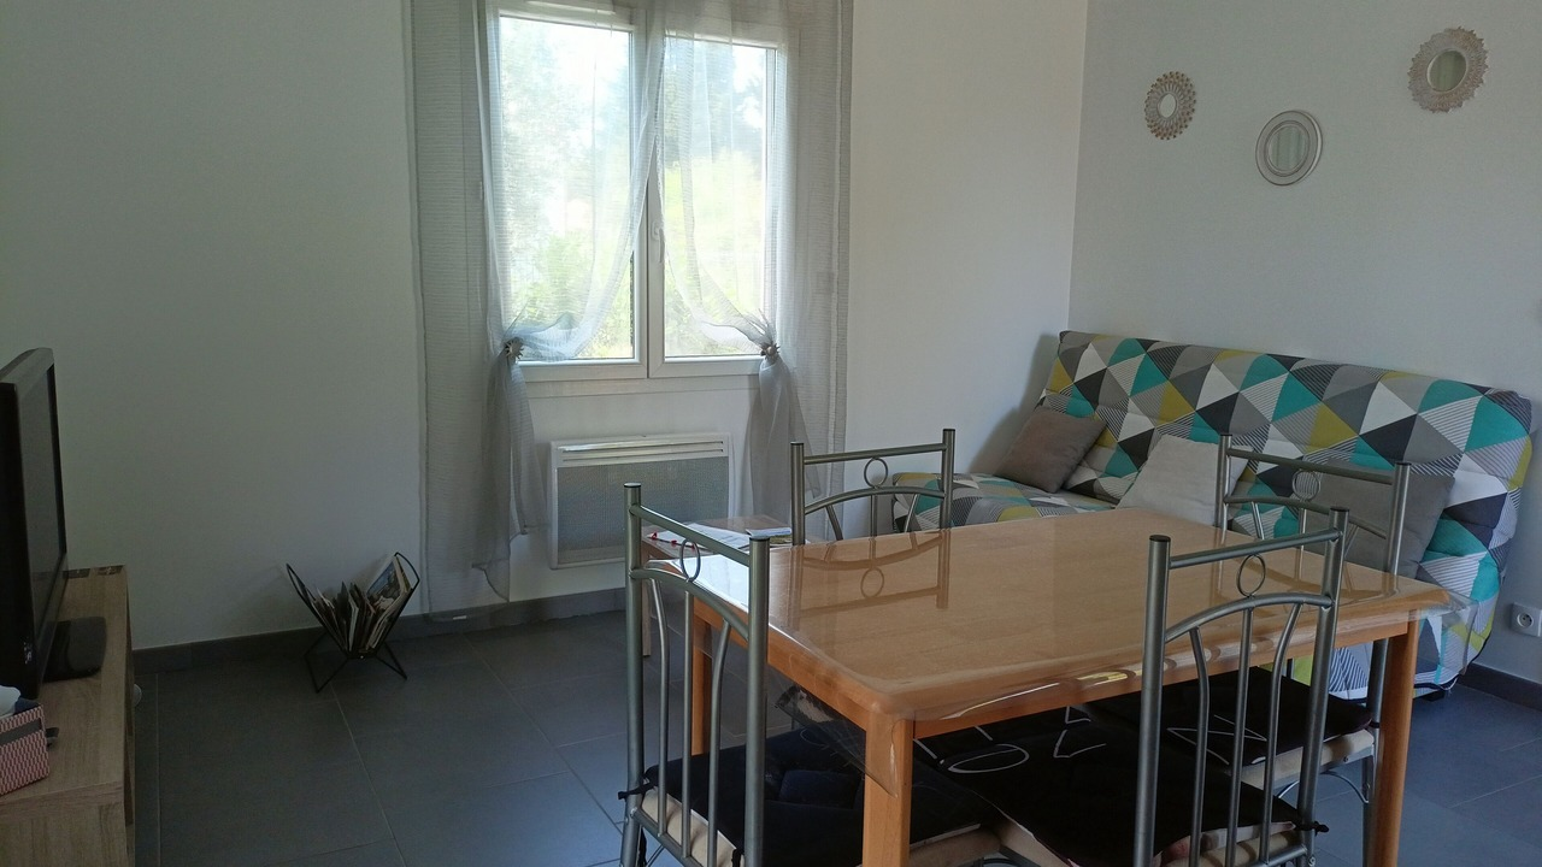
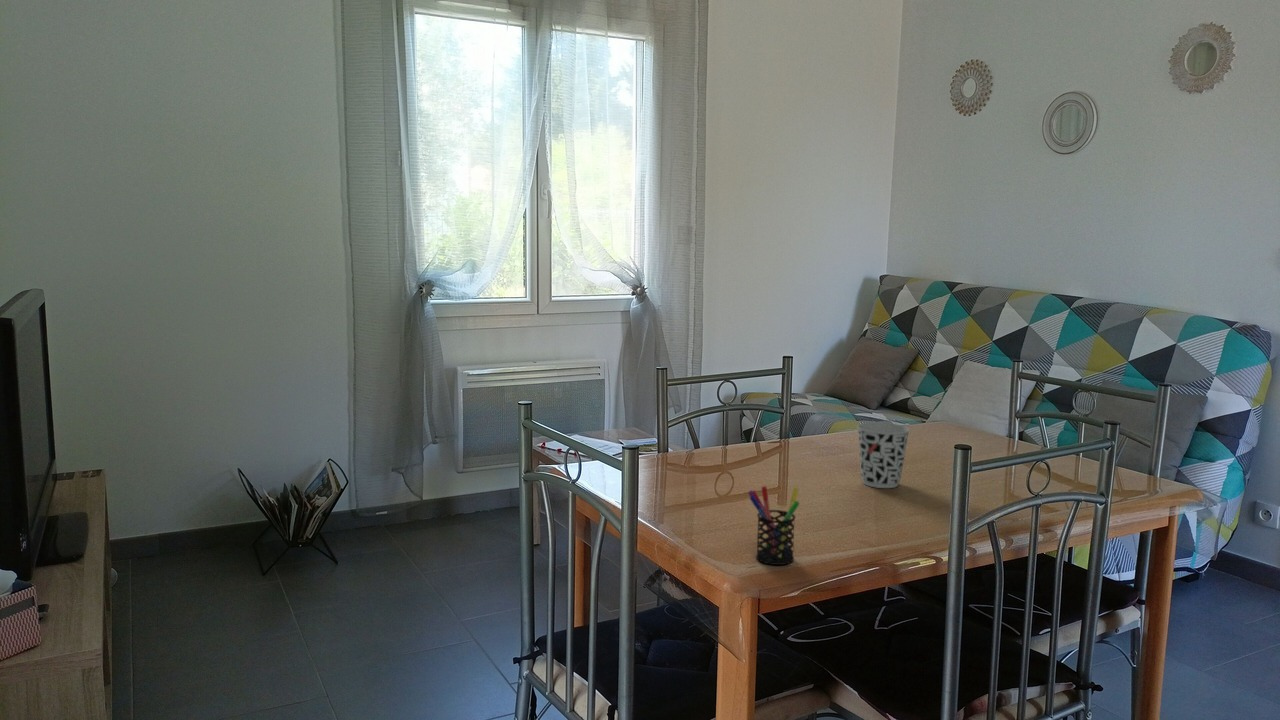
+ cup [856,422,911,489]
+ pen holder [747,485,800,566]
